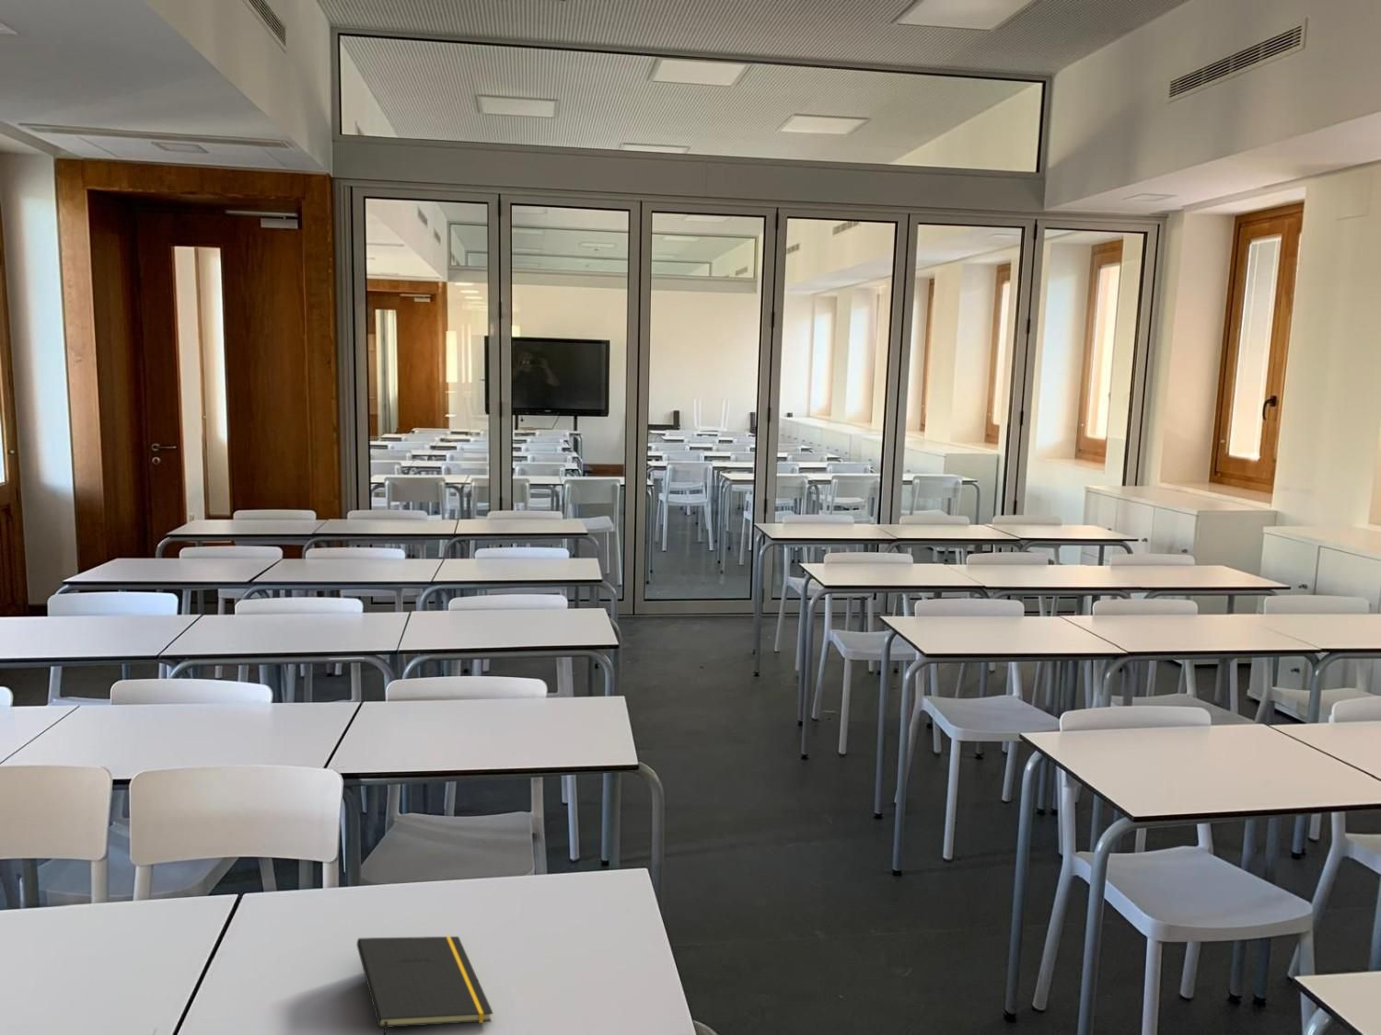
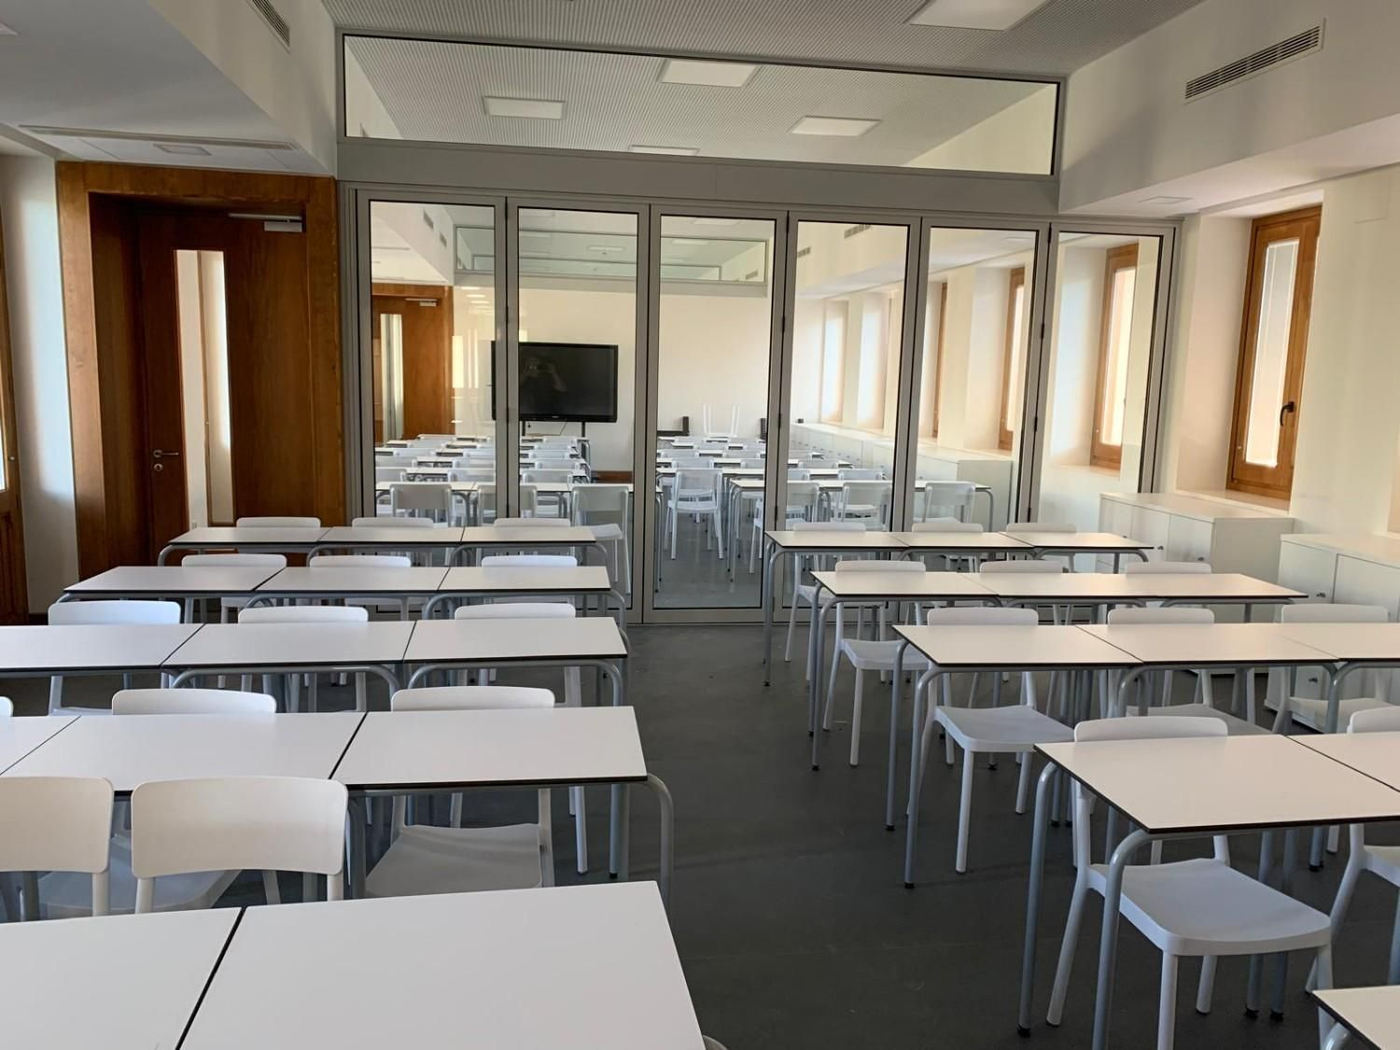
- notepad [357,935,494,1035]
